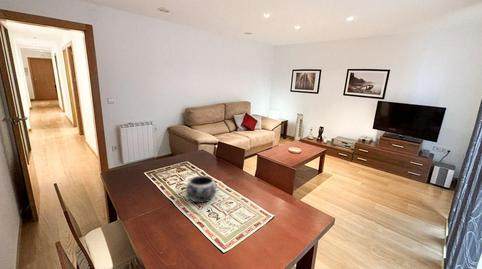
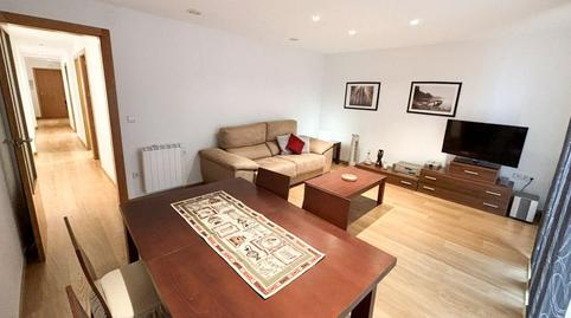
- decorative bowl [185,175,218,204]
